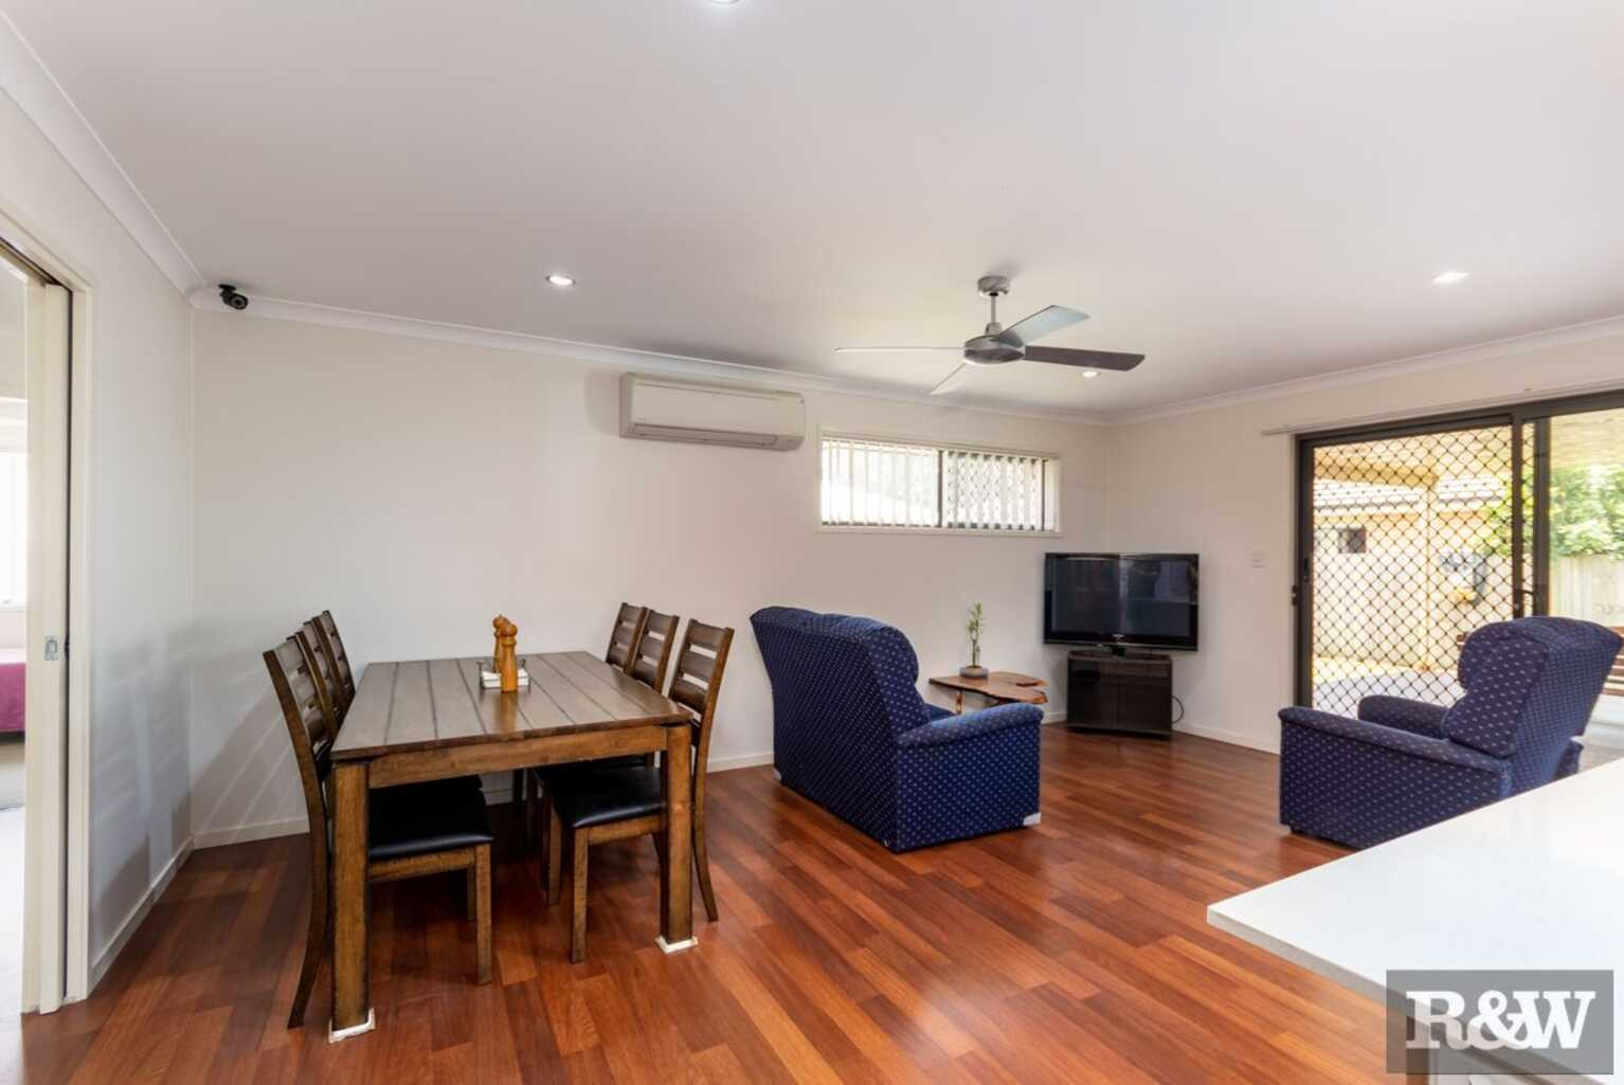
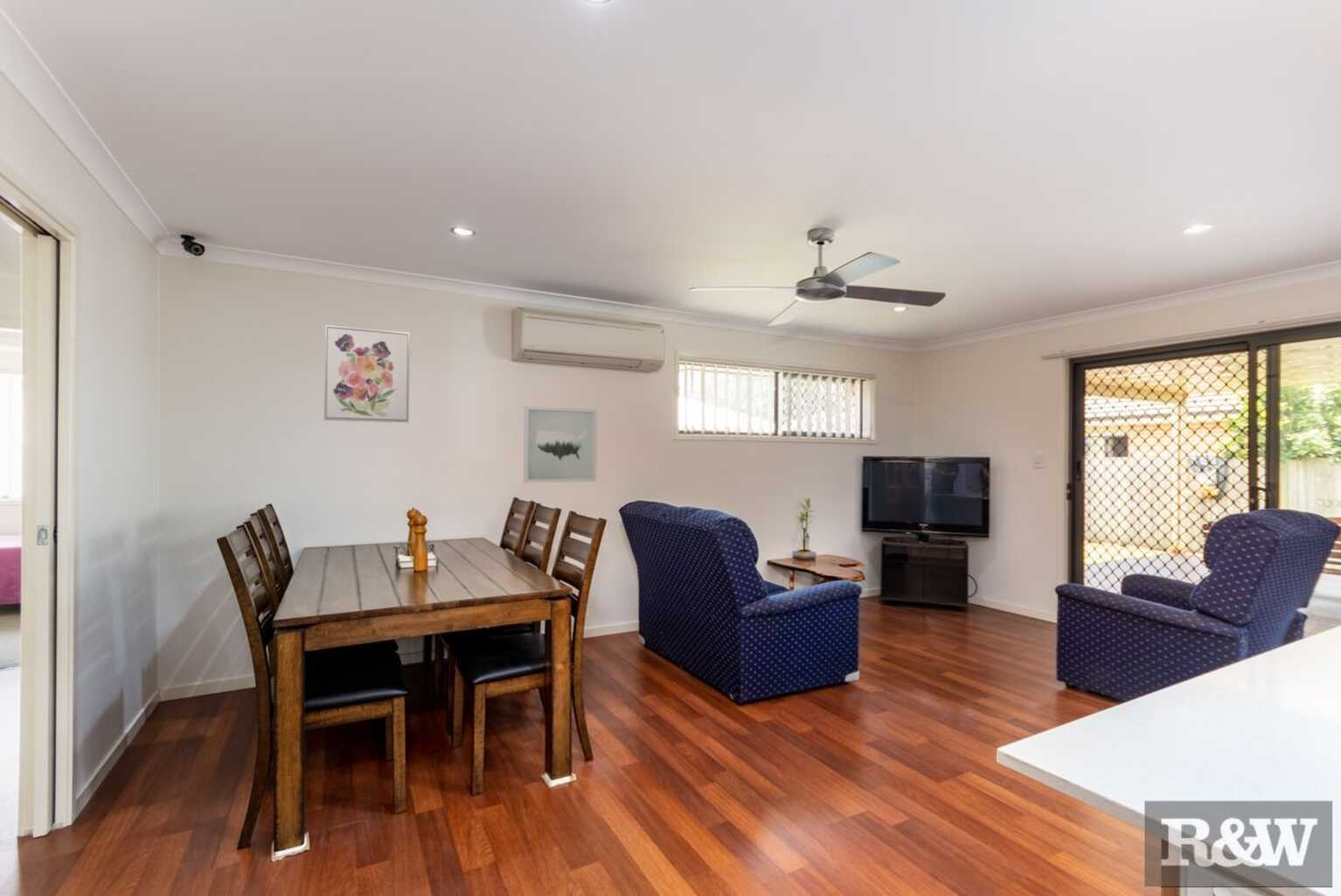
+ wall art [323,323,411,424]
+ wall art [523,406,598,483]
